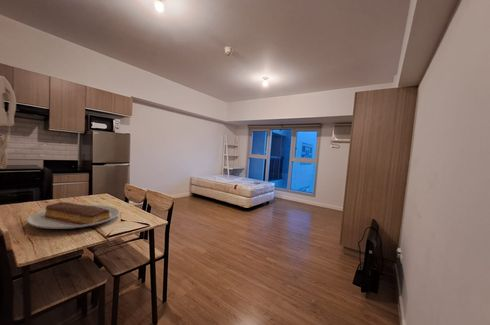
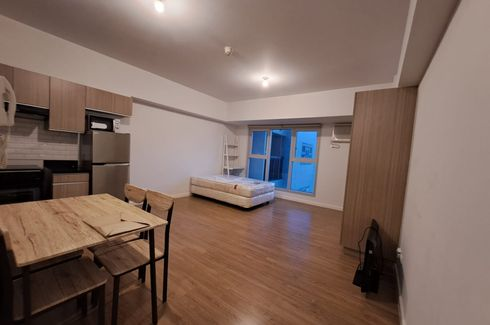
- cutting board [26,201,120,230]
